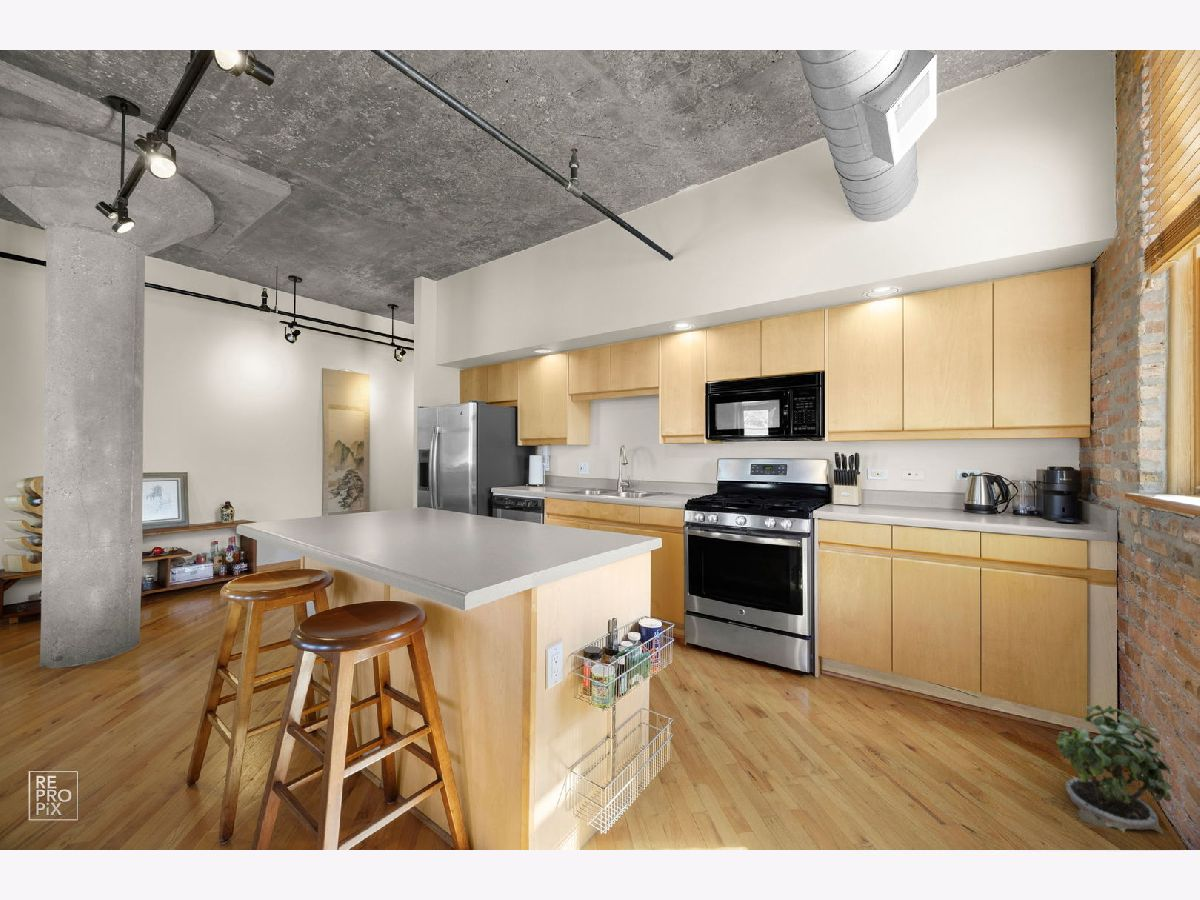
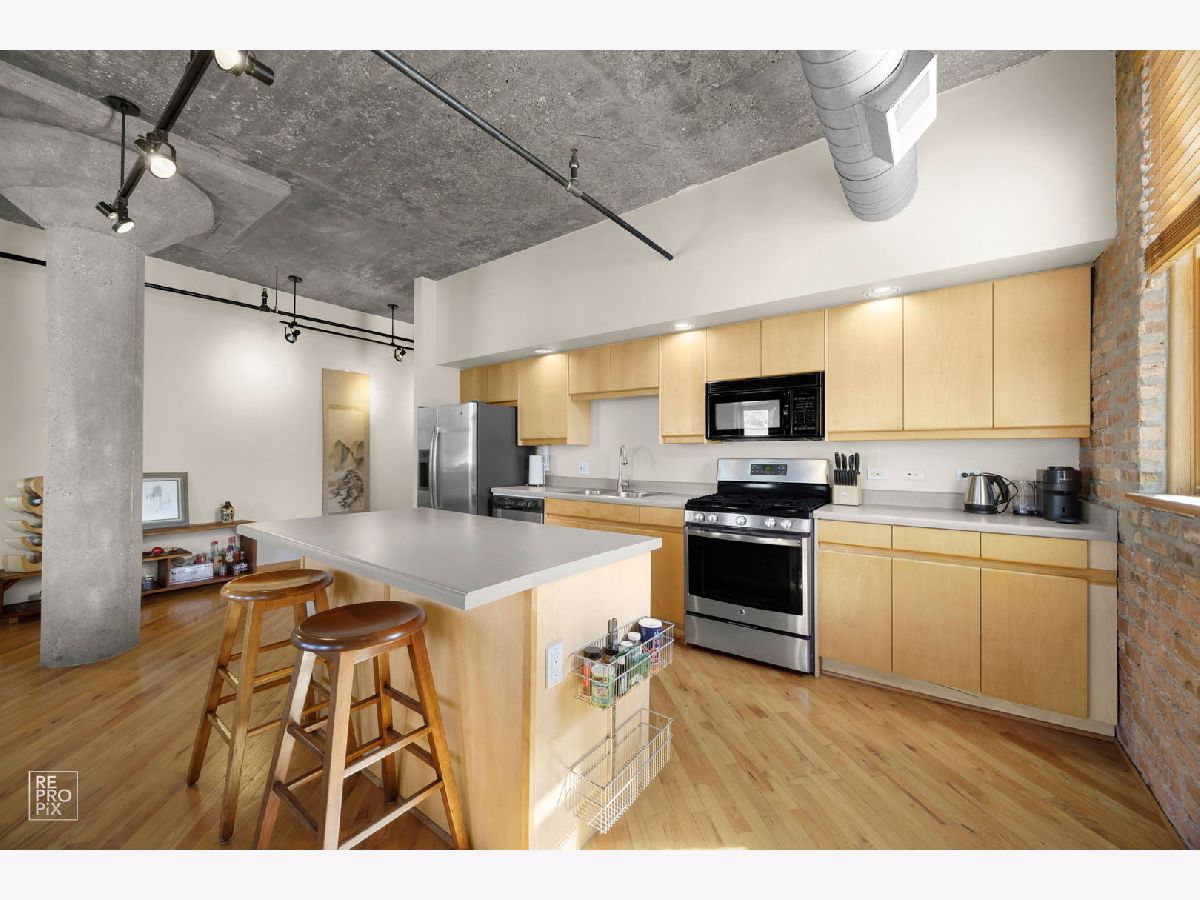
- potted plant [1055,704,1172,836]
